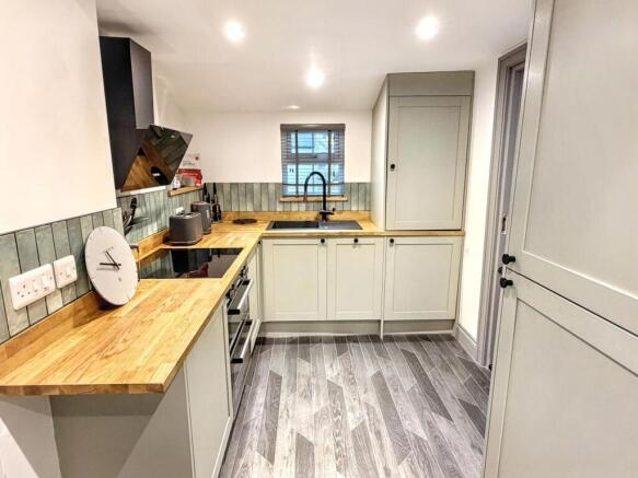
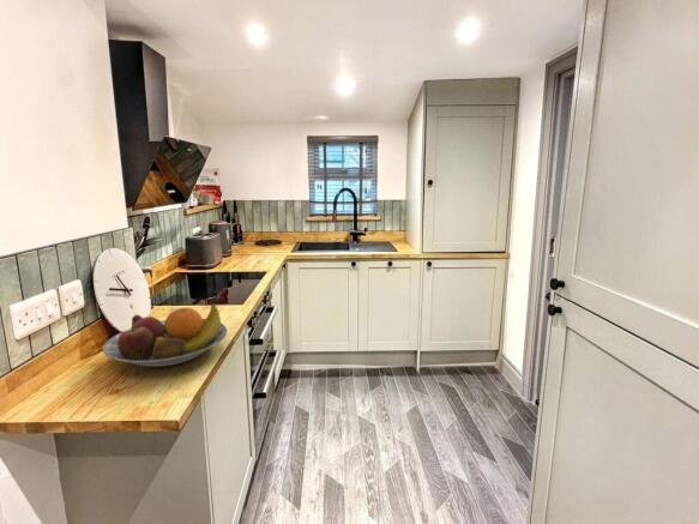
+ fruit bowl [102,302,229,368]
